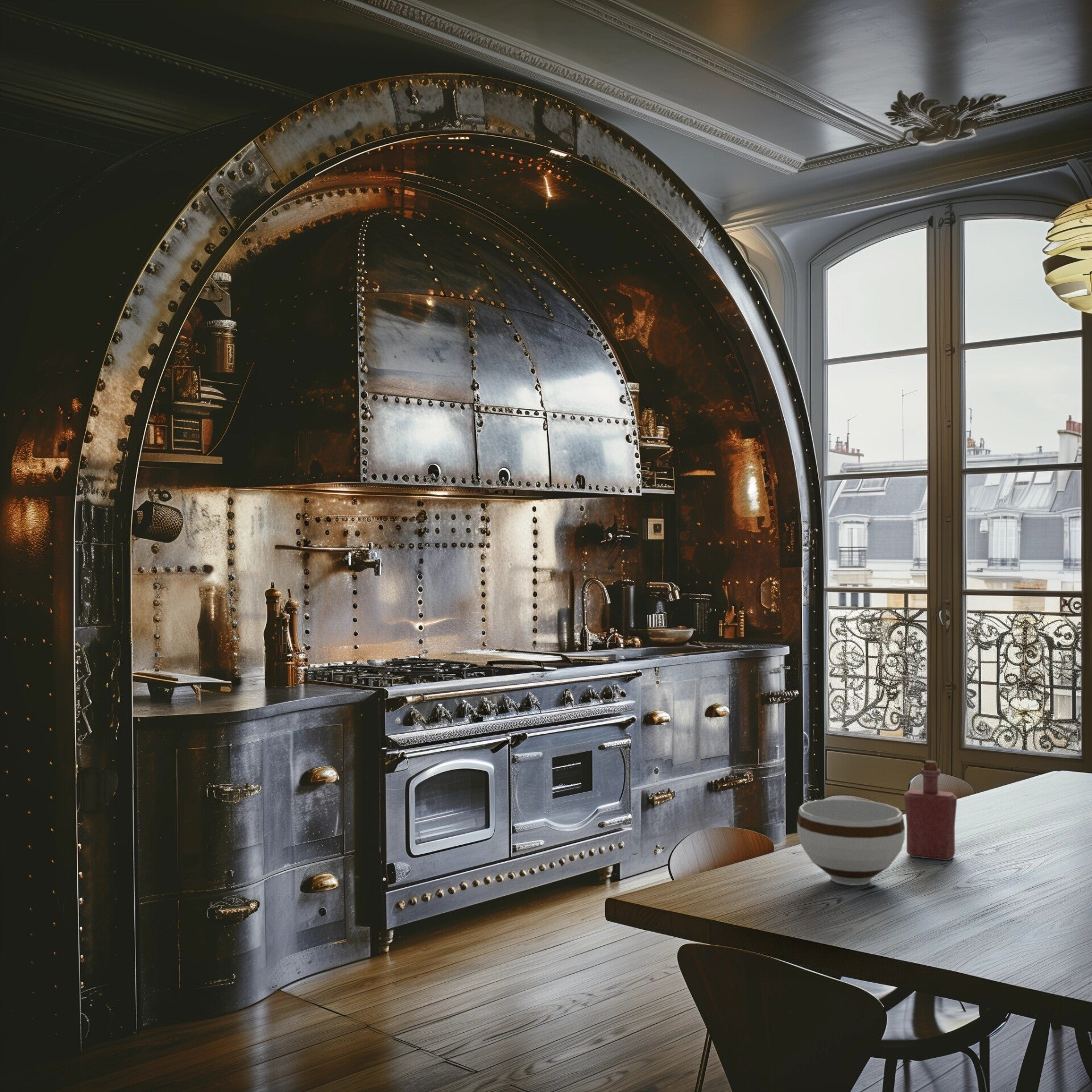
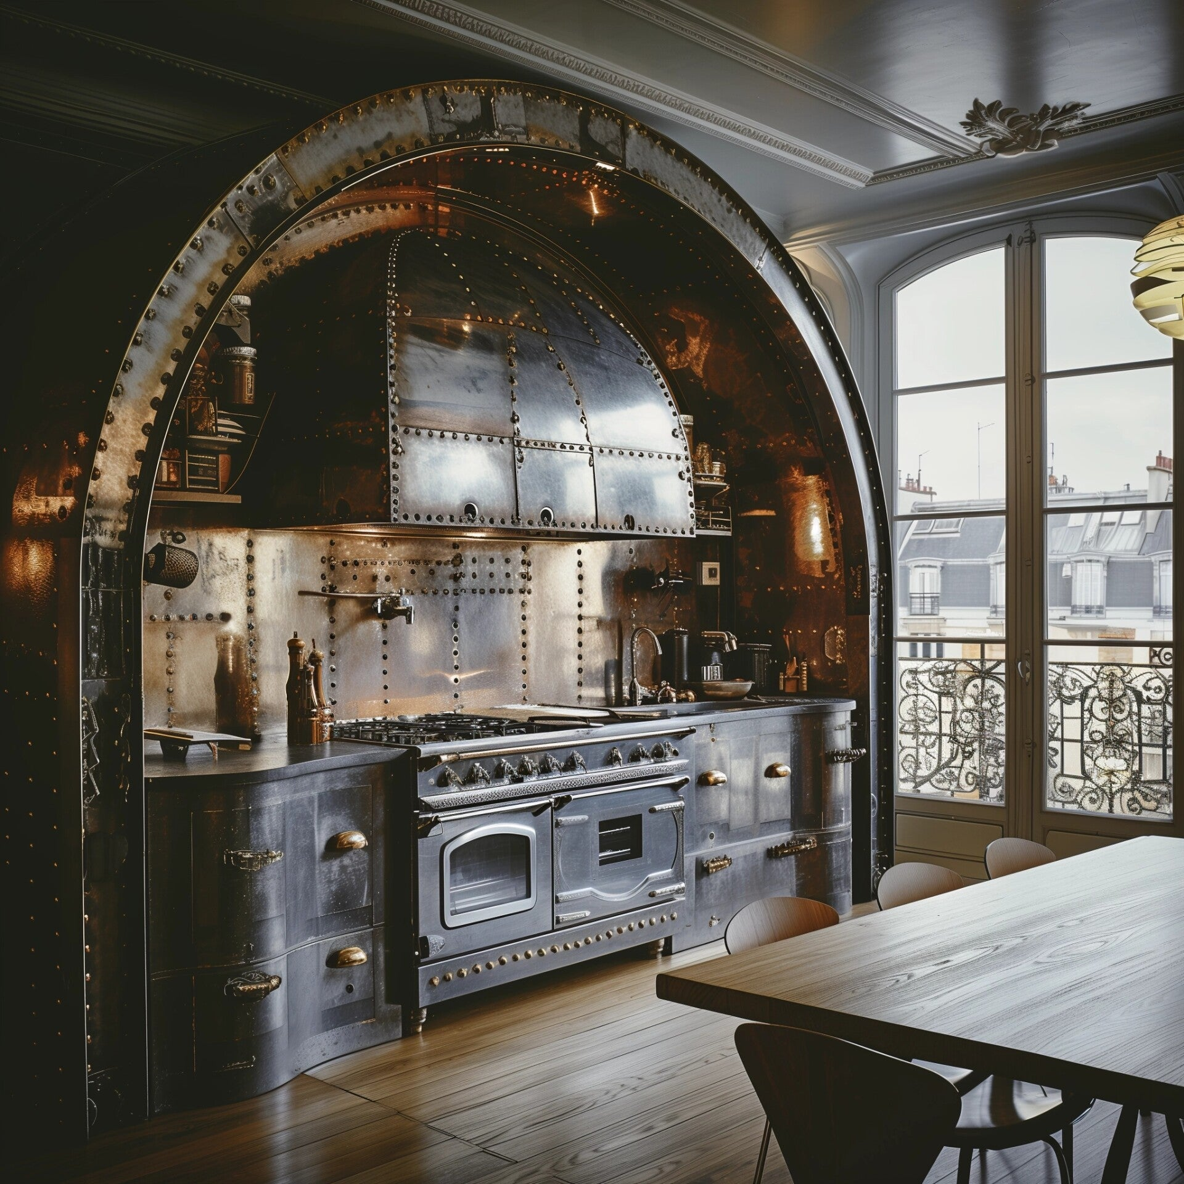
- bowl [796,799,905,886]
- bottle [903,760,958,861]
